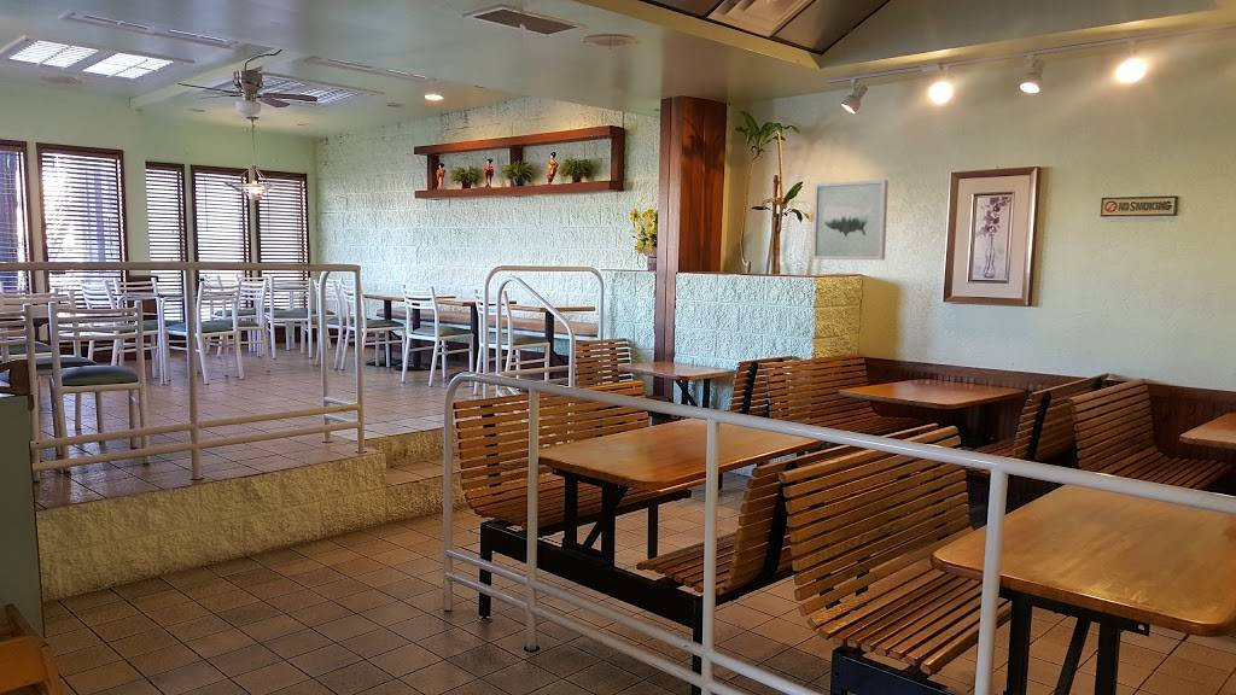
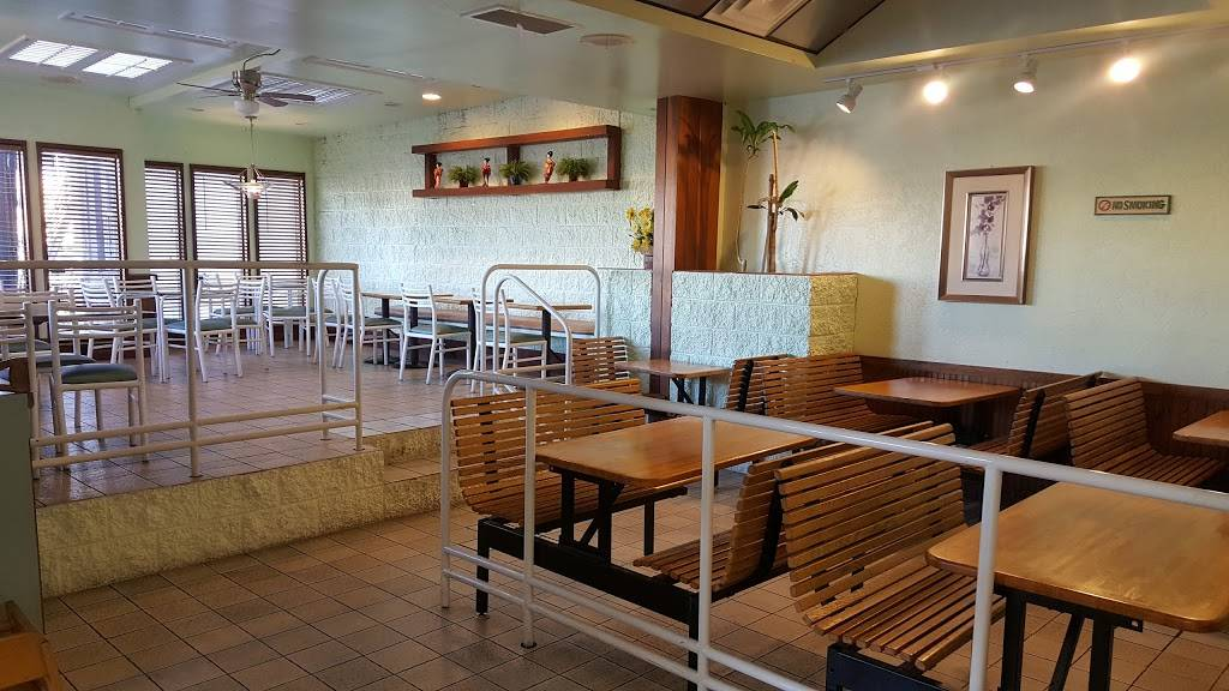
- wall art [811,179,890,261]
